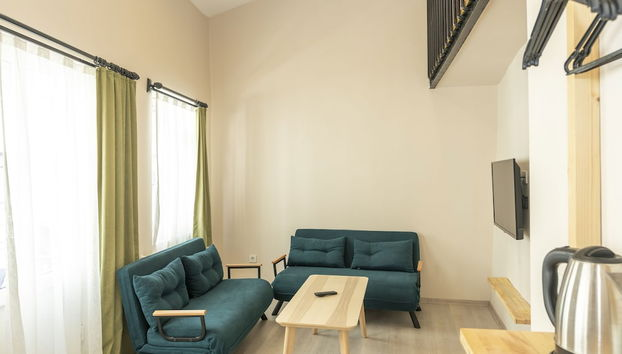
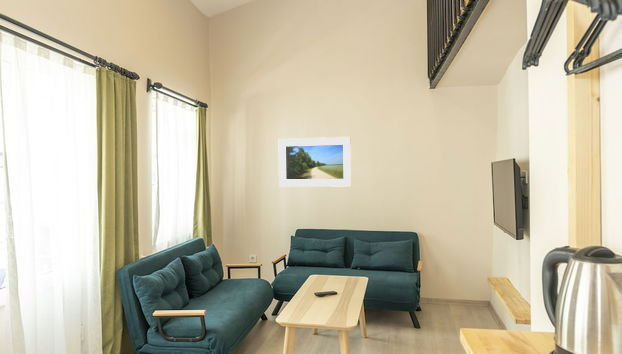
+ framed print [278,136,352,188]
